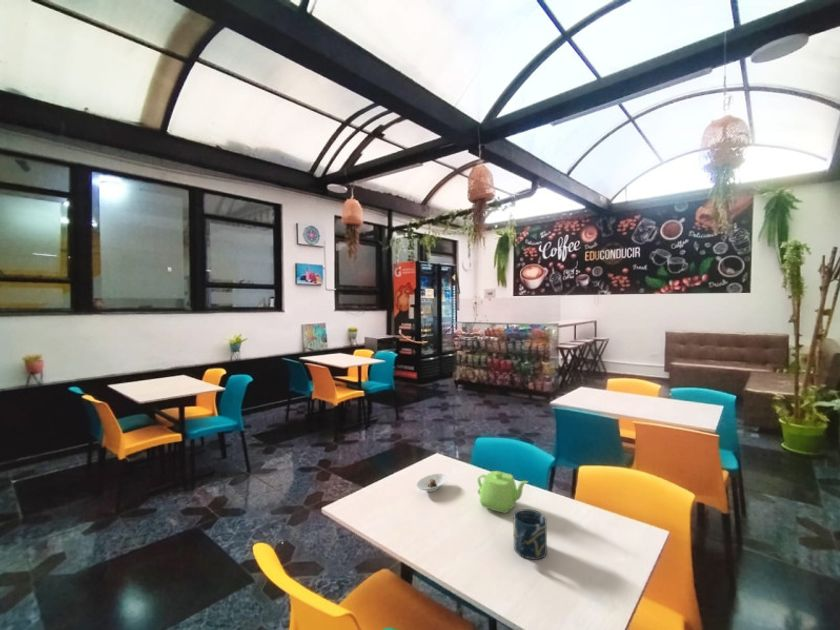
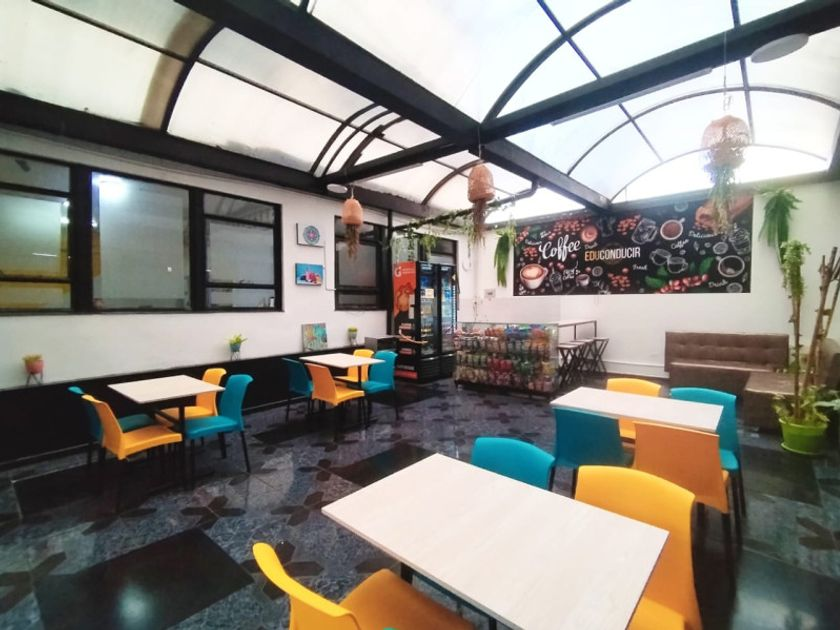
- saucer [415,473,449,493]
- cup [513,508,548,560]
- teapot [477,470,529,514]
